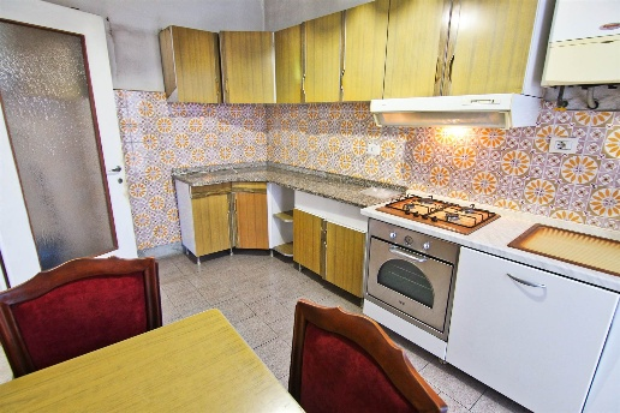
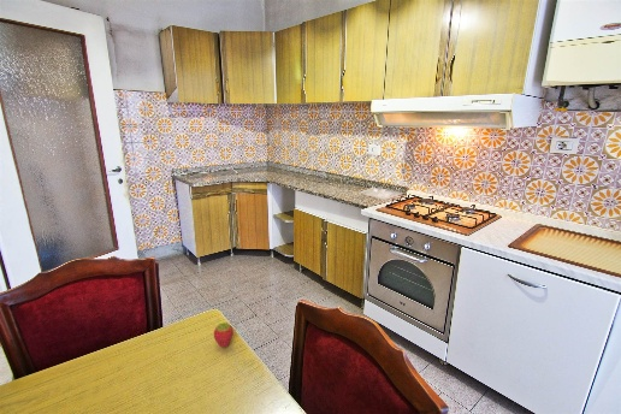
+ fruit [213,321,235,349]
